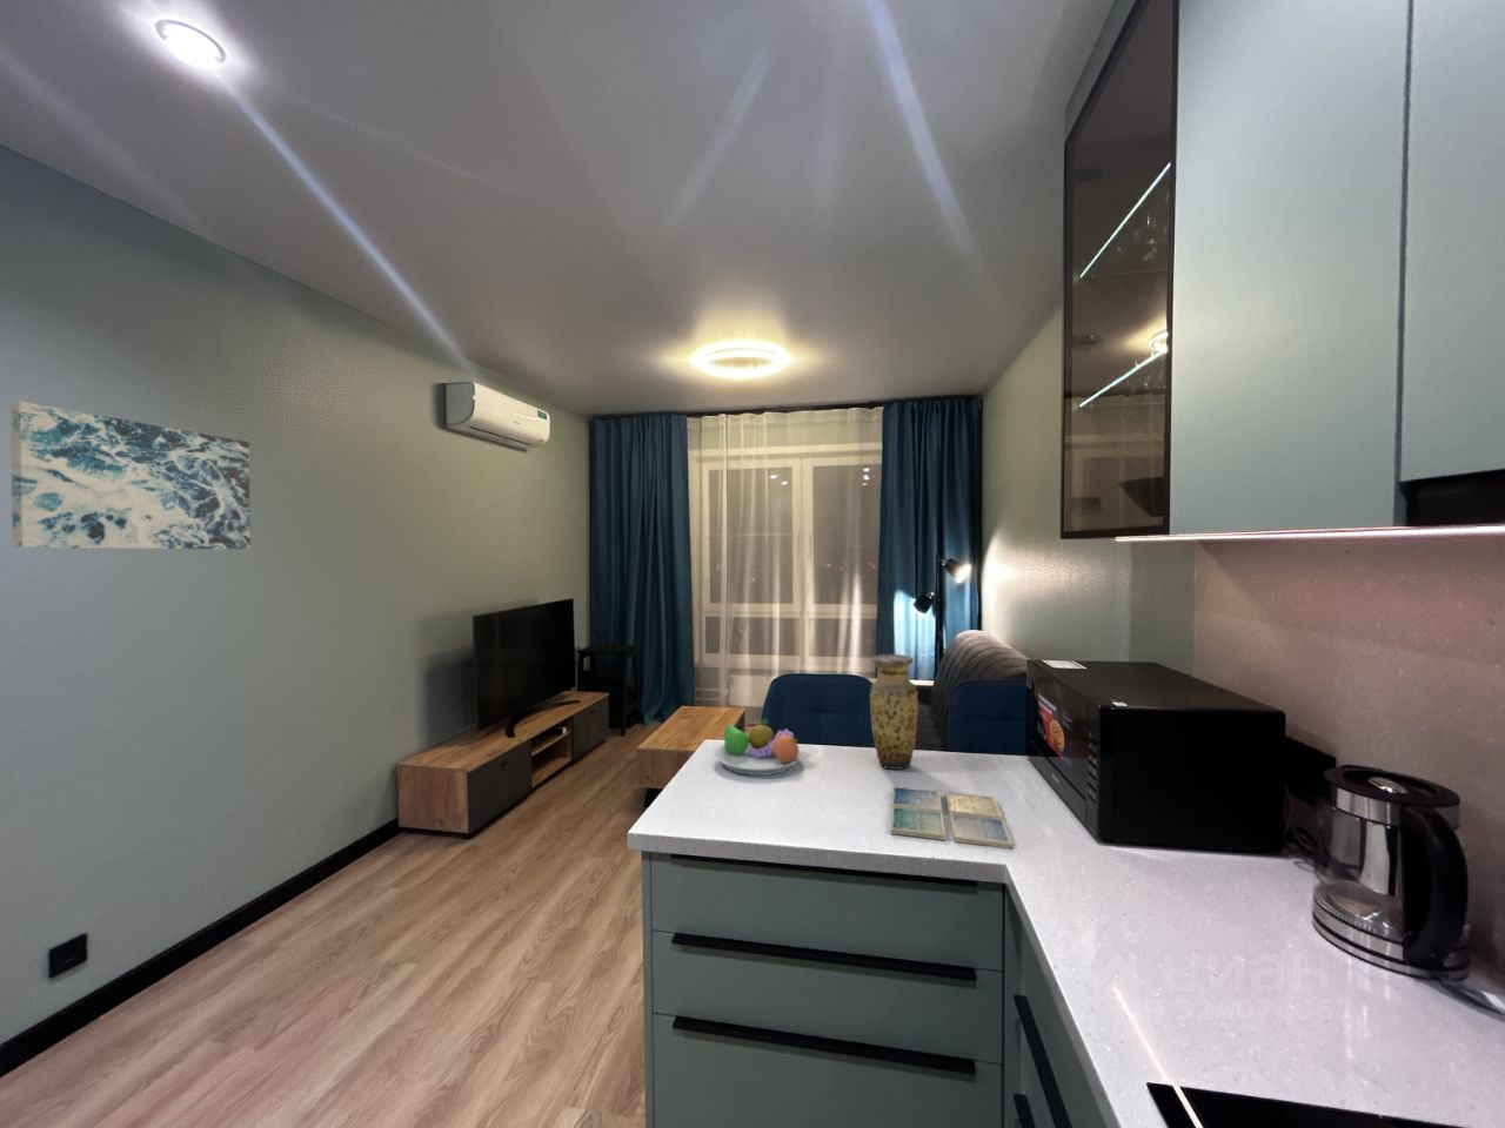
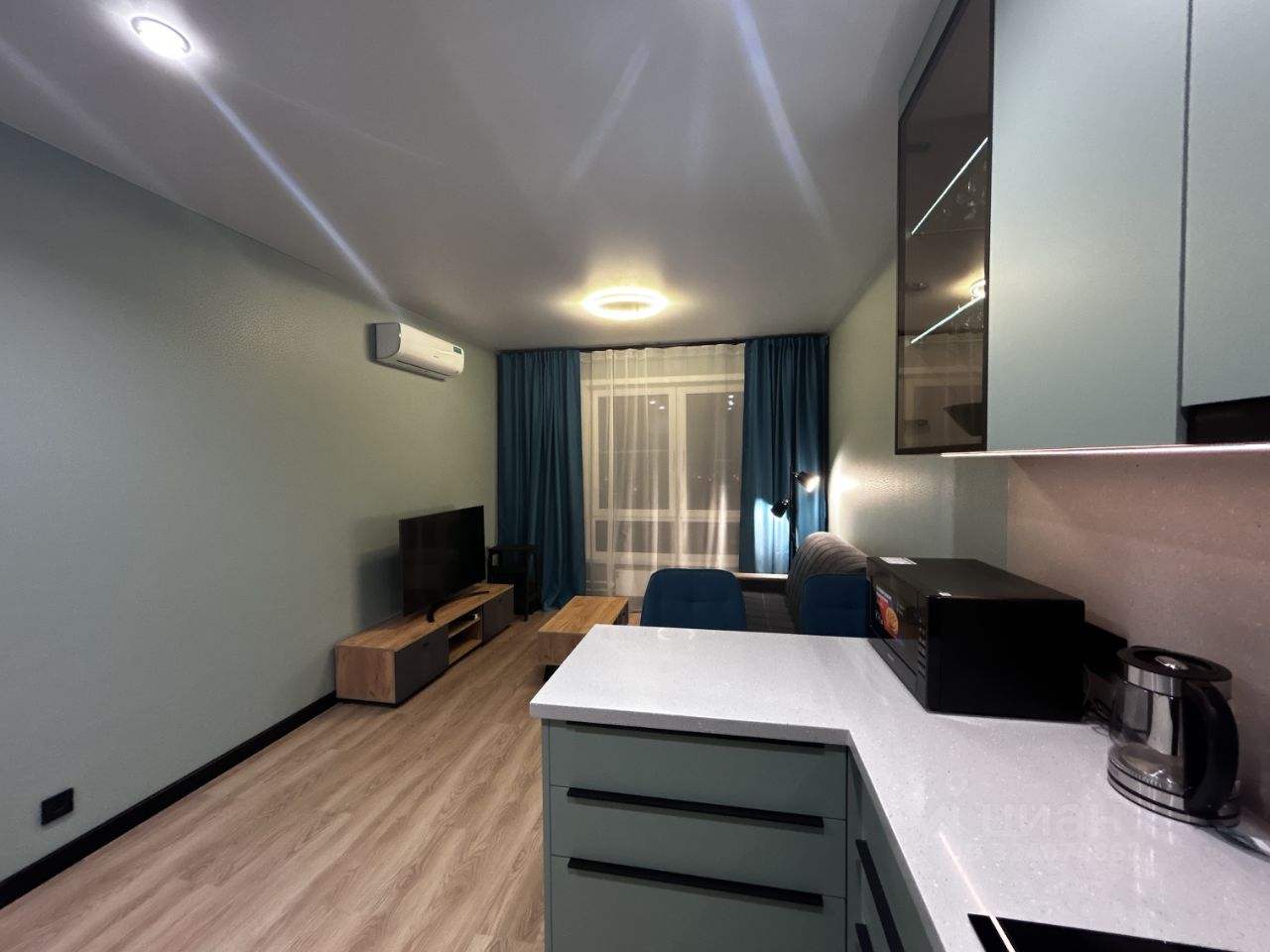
- wall art [9,400,251,550]
- vase [869,653,920,771]
- drink coaster [889,784,1013,850]
- fruit bowl [713,718,803,776]
